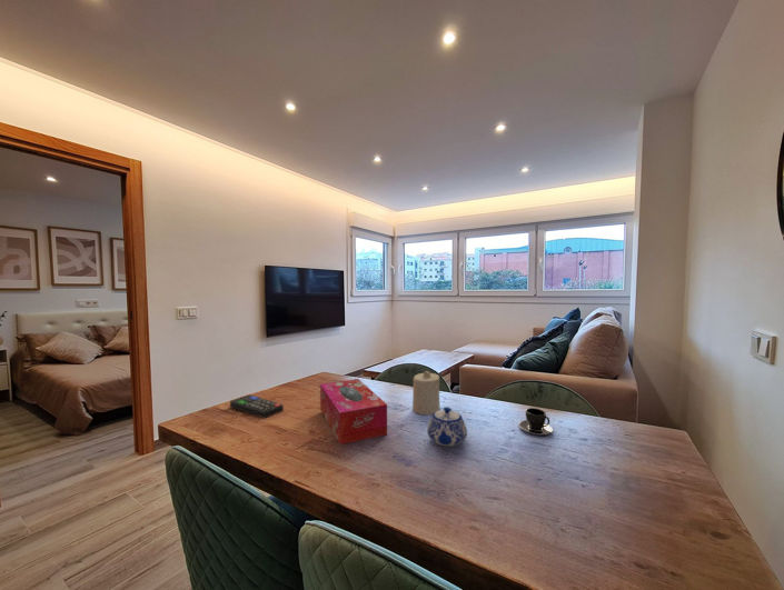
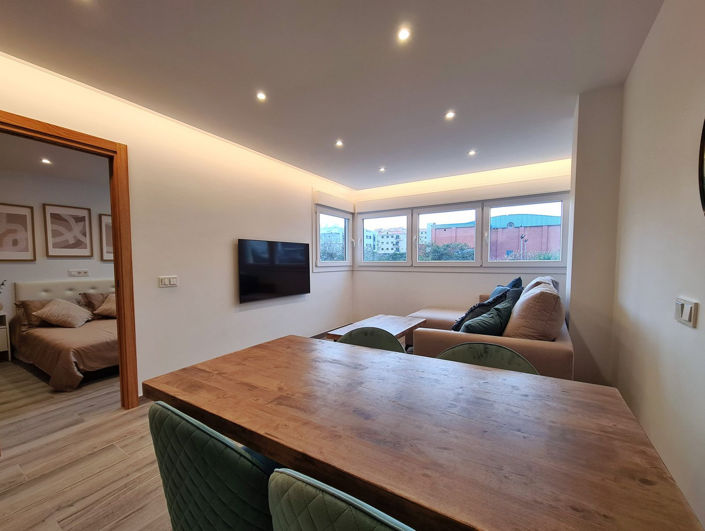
- tissue box [319,378,388,446]
- candle [411,370,440,416]
- remote control [229,393,285,419]
- teapot [426,406,468,448]
- teacup [518,407,554,436]
